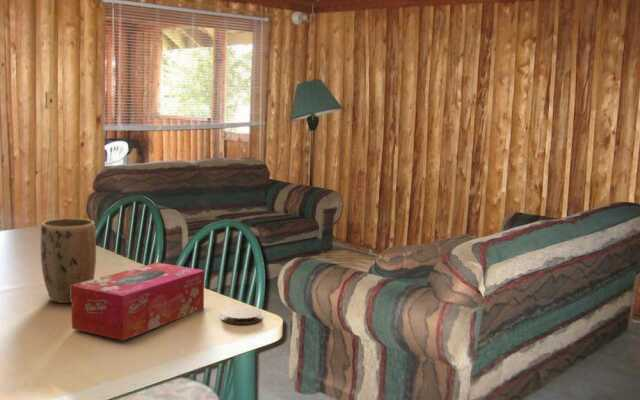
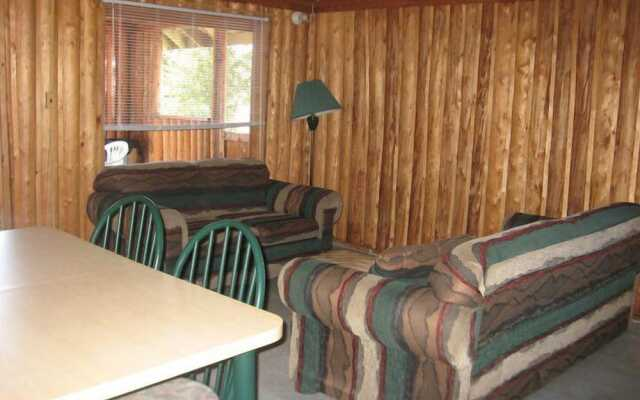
- coaster [220,305,263,325]
- tissue box [71,262,205,342]
- plant pot [40,217,97,304]
